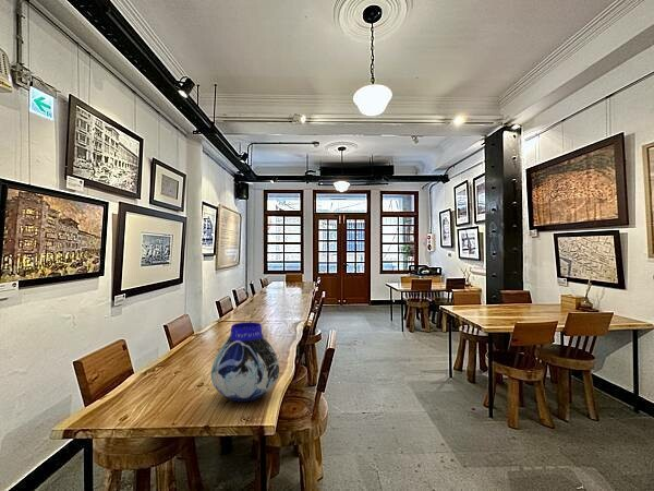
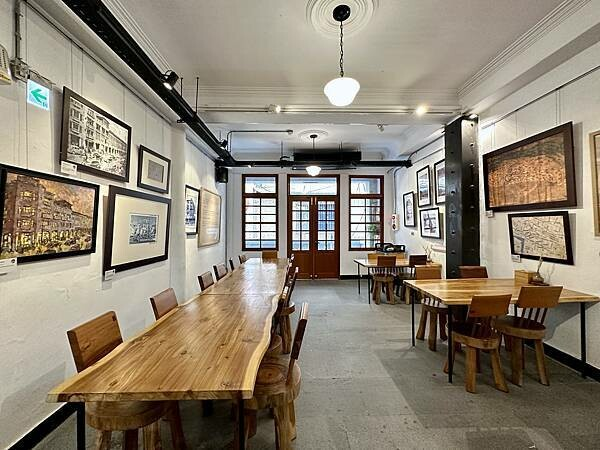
- vase [210,322,280,403]
